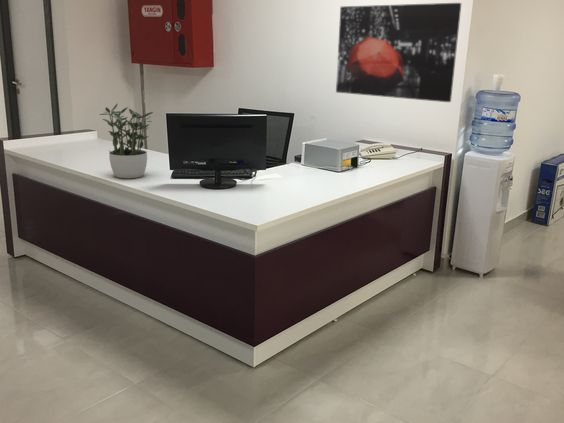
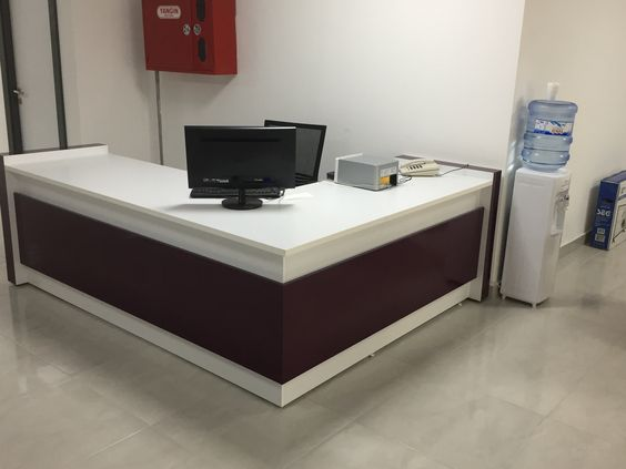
- wall art [335,2,462,103]
- potted plant [98,103,154,179]
